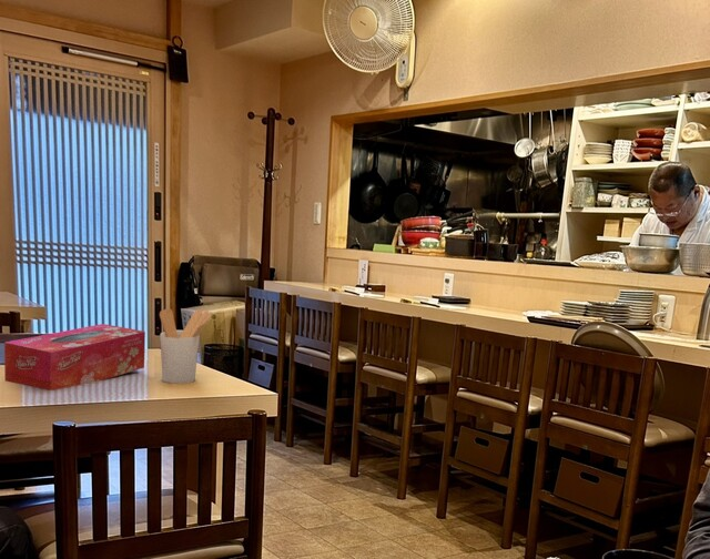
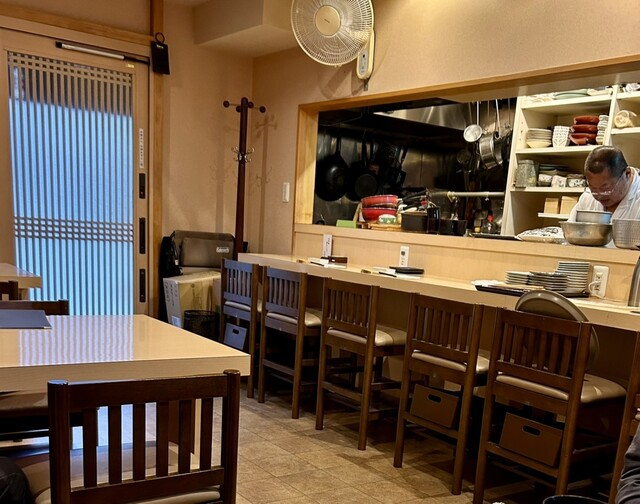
- tissue box [3,323,146,392]
- utensil holder [159,307,213,385]
